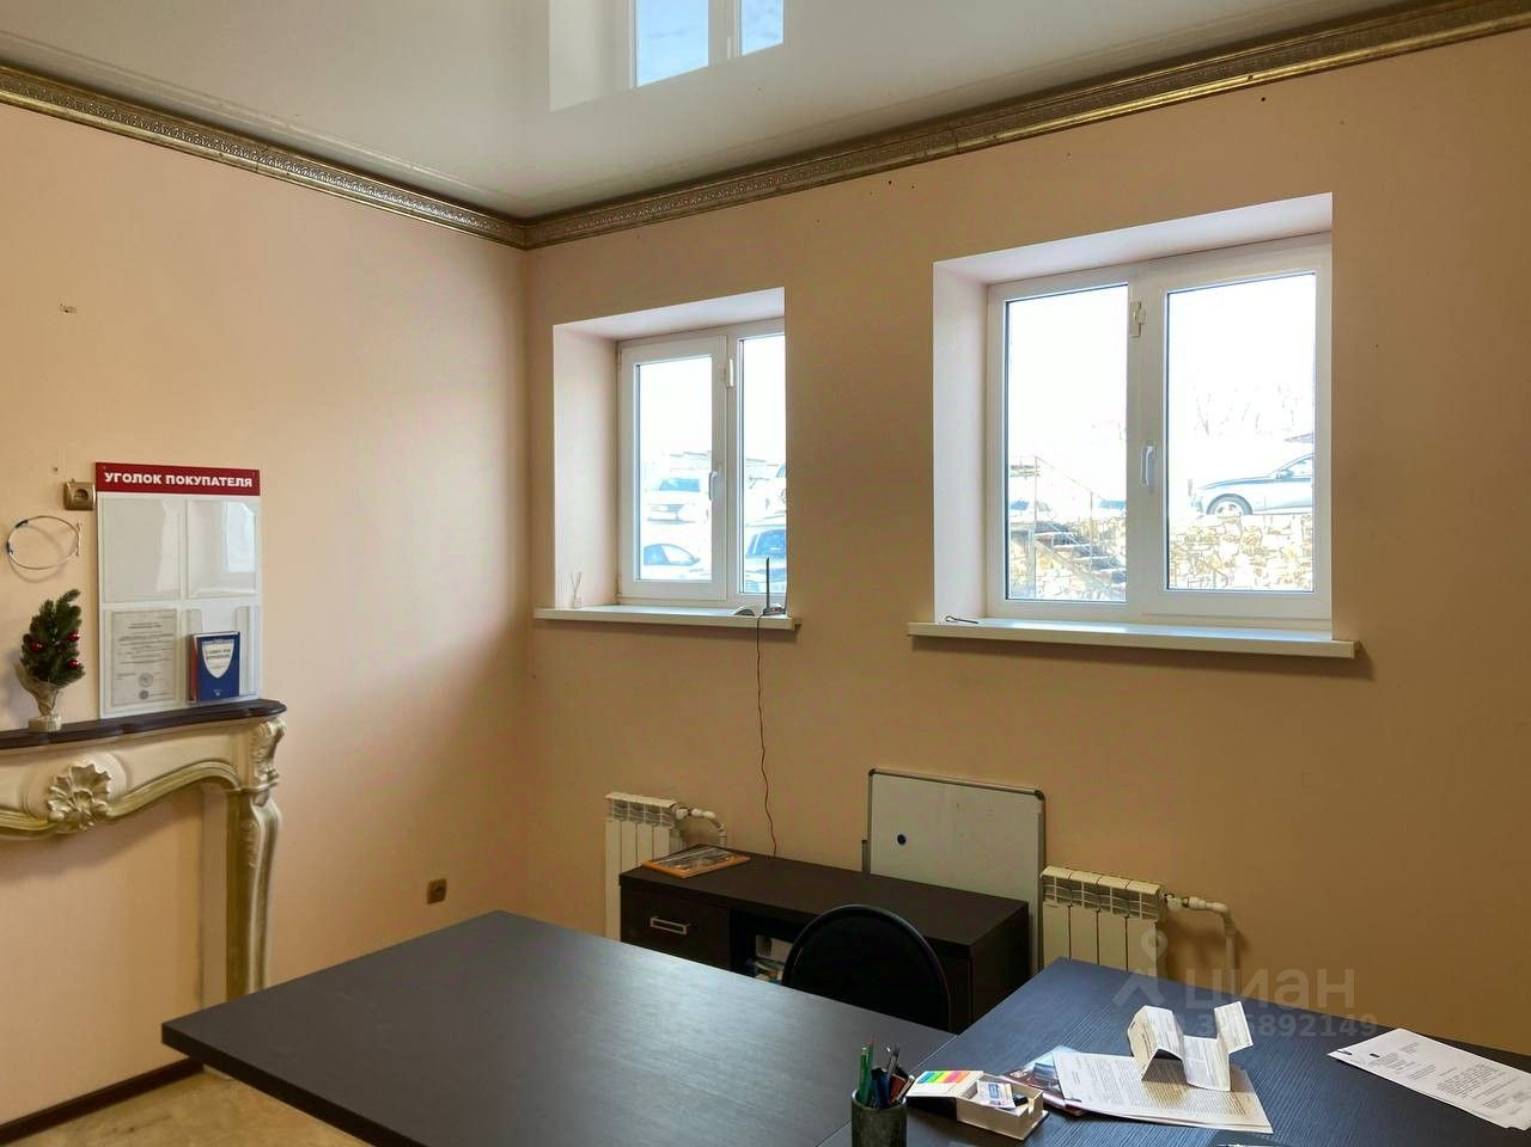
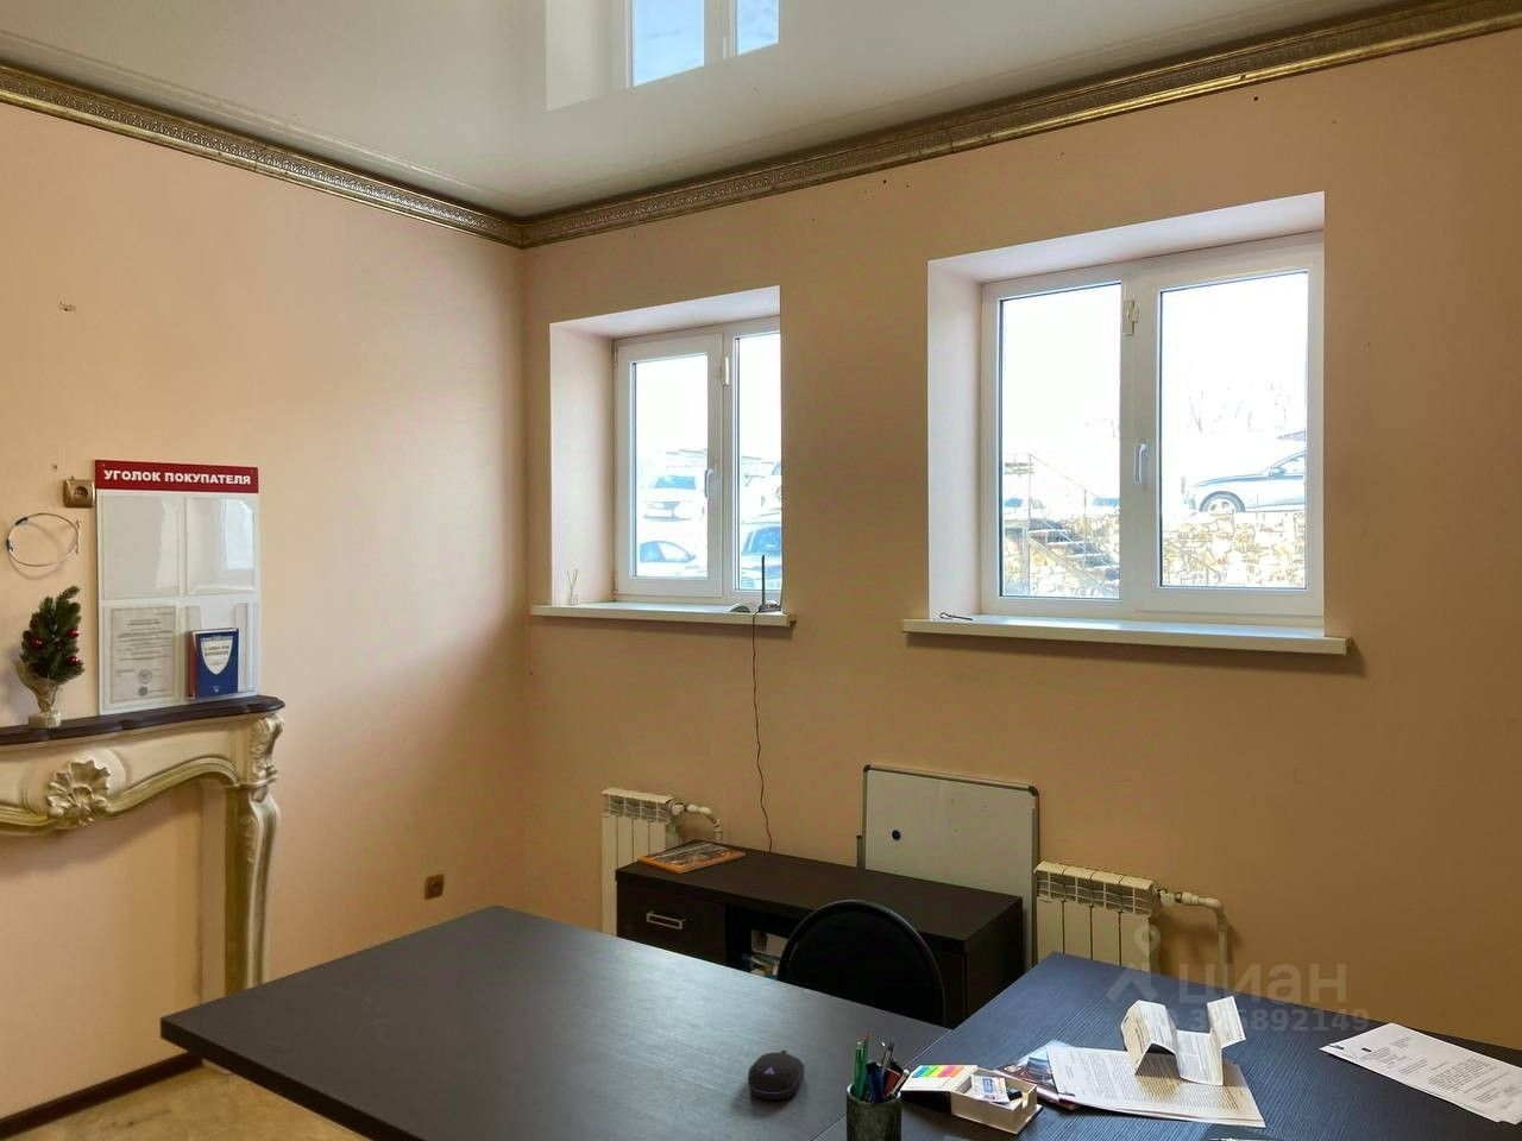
+ computer mouse [747,1050,807,1100]
